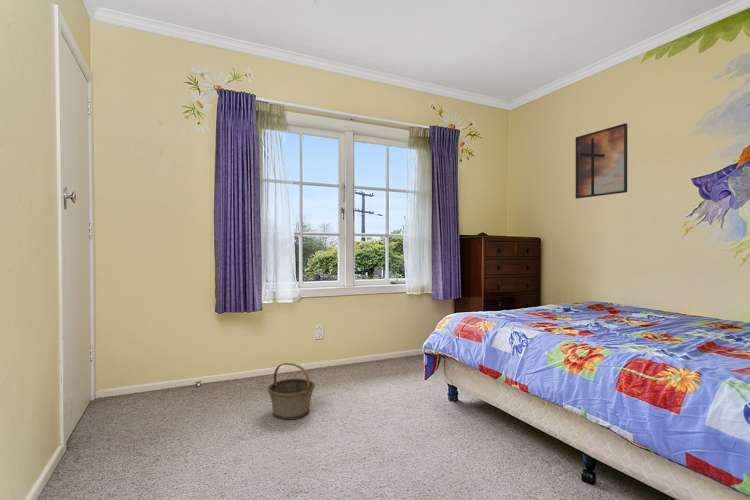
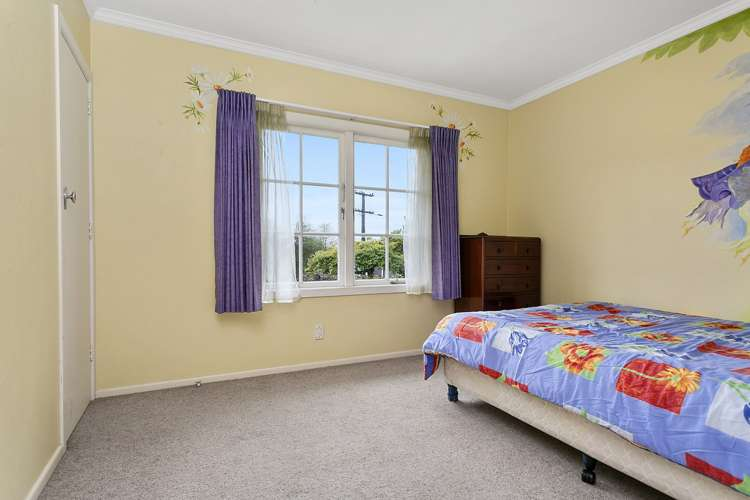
- basket [266,362,316,421]
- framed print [575,122,628,200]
